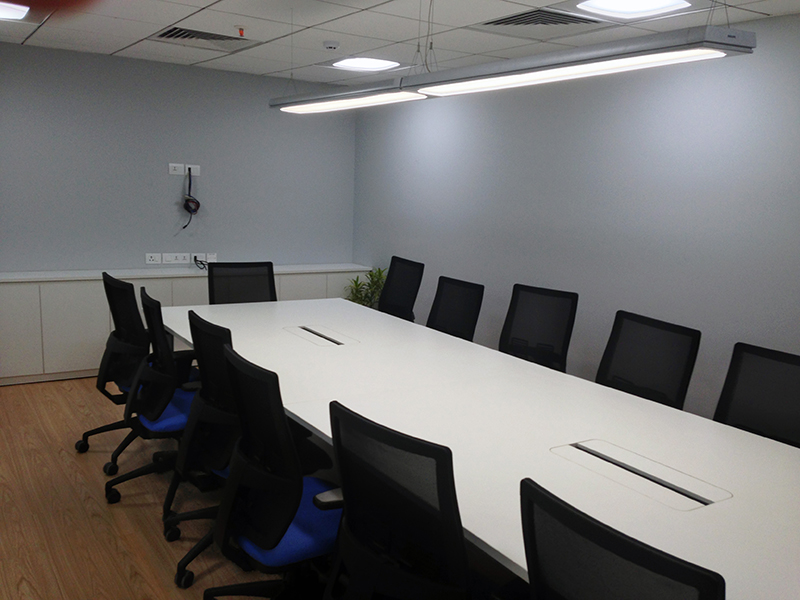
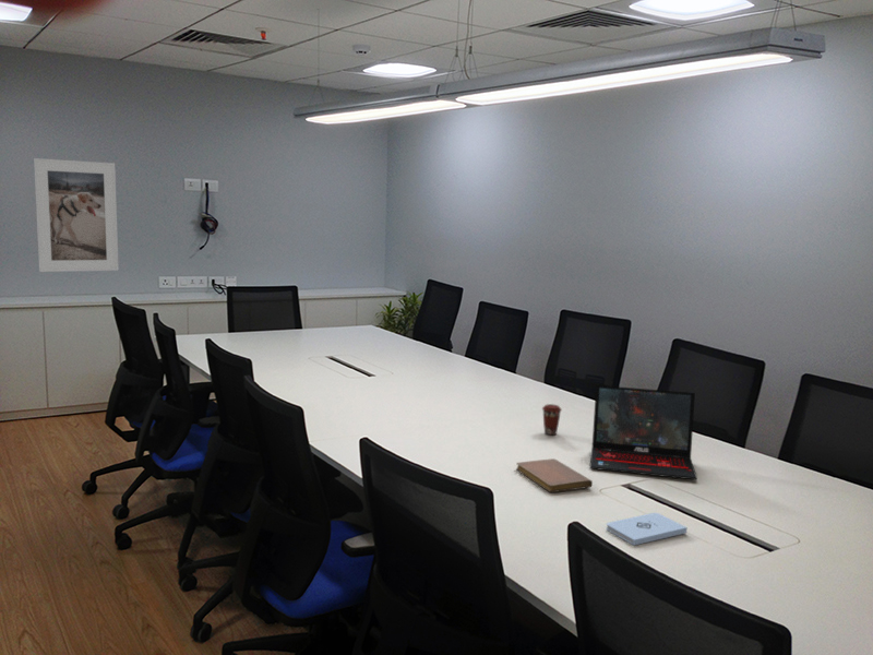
+ laptop [588,384,698,480]
+ notebook [515,457,594,493]
+ coffee cup [541,403,563,436]
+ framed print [33,157,120,273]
+ notepad [606,512,689,546]
